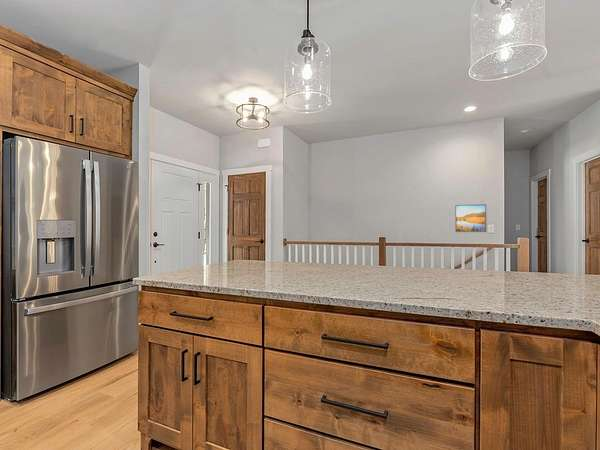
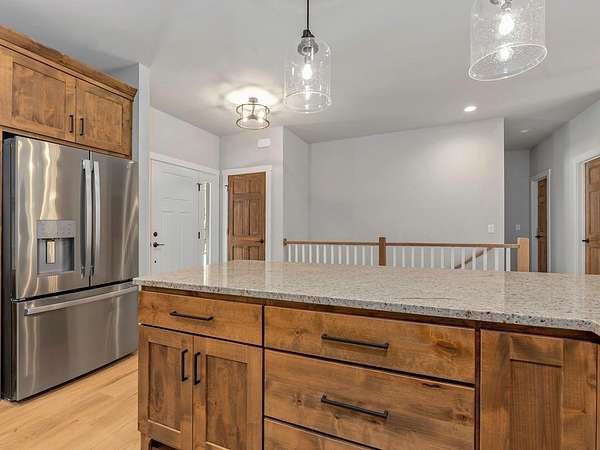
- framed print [454,203,487,233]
